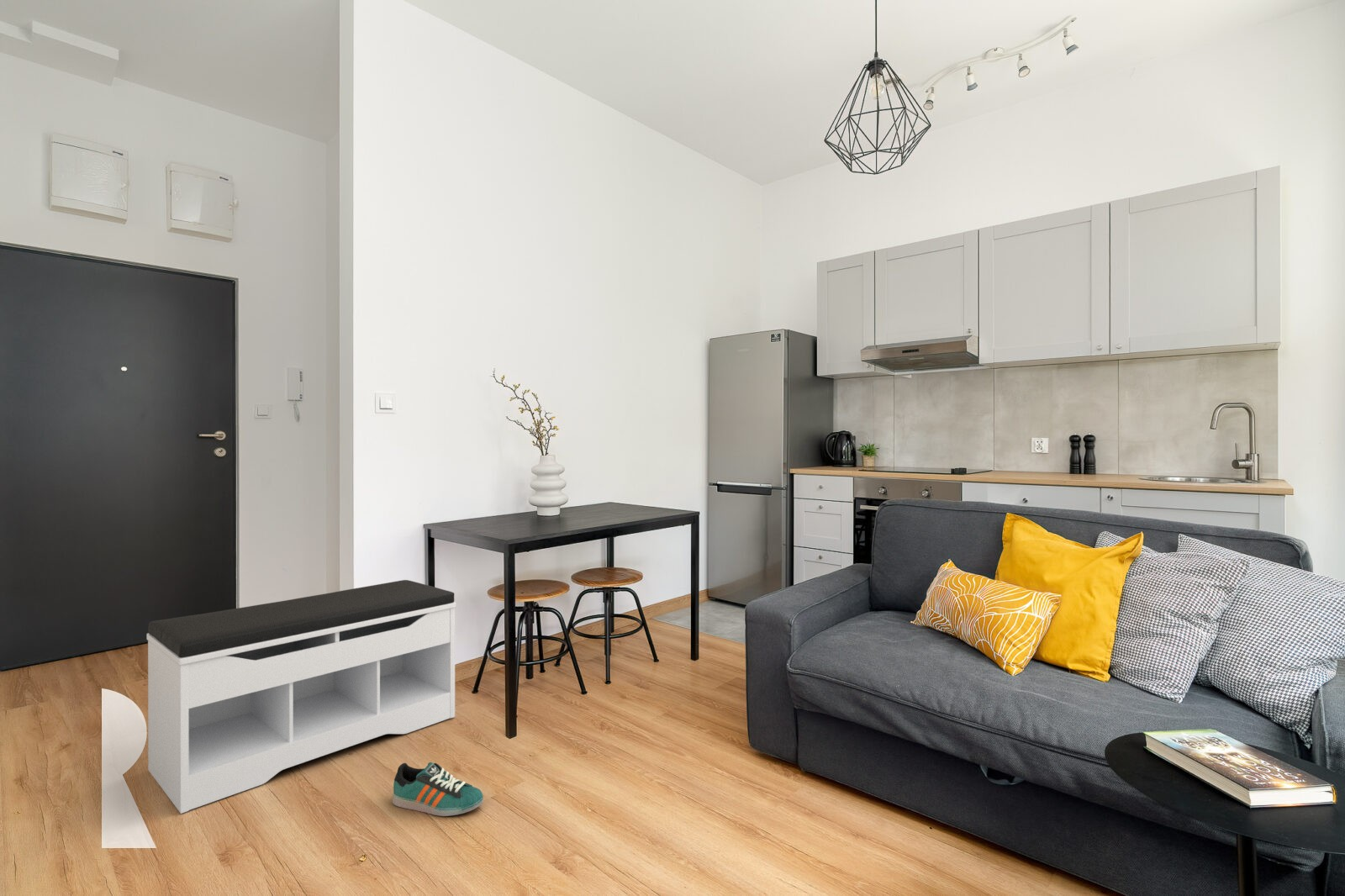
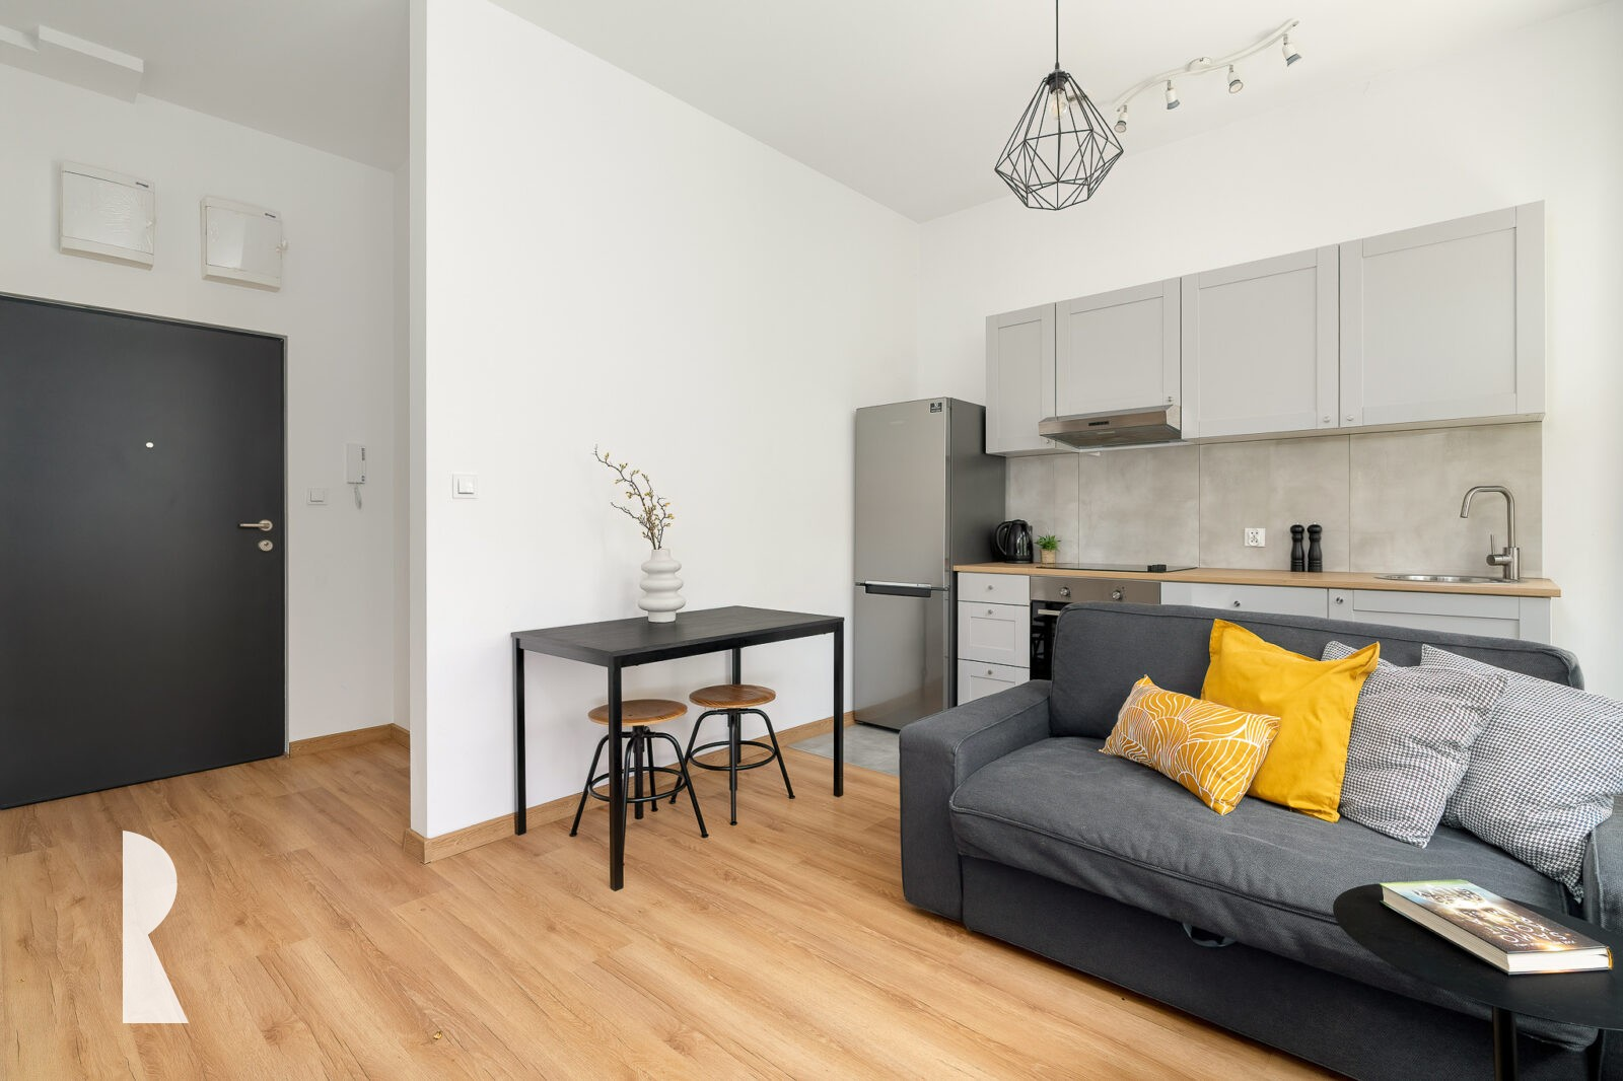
- bench [146,579,456,814]
- sneaker [392,762,484,817]
